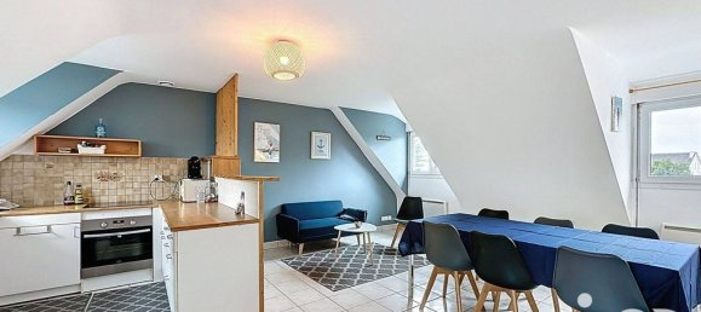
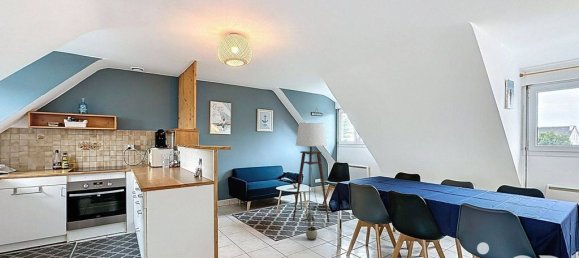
+ floor lamp [292,122,344,233]
+ potted plant [300,210,318,241]
